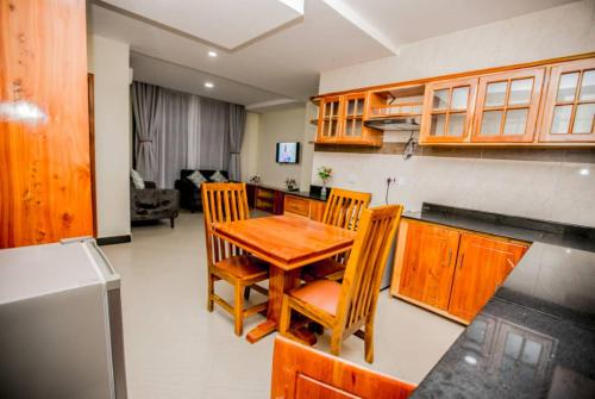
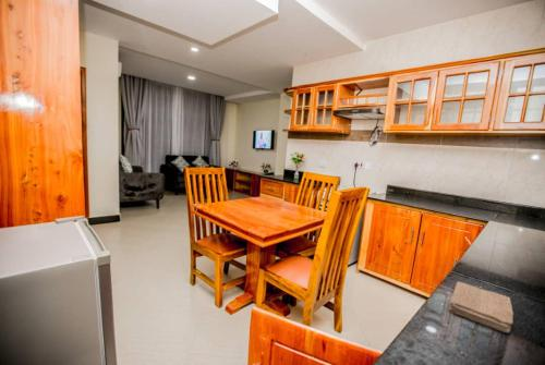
+ washcloth [448,280,514,333]
